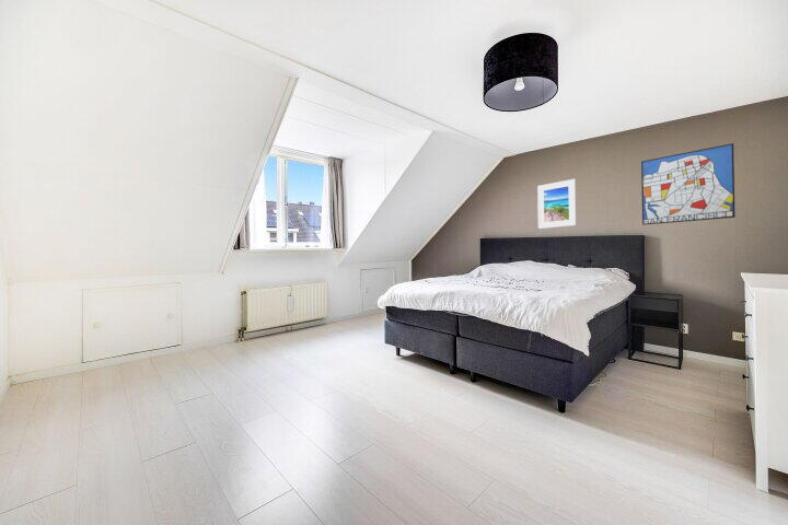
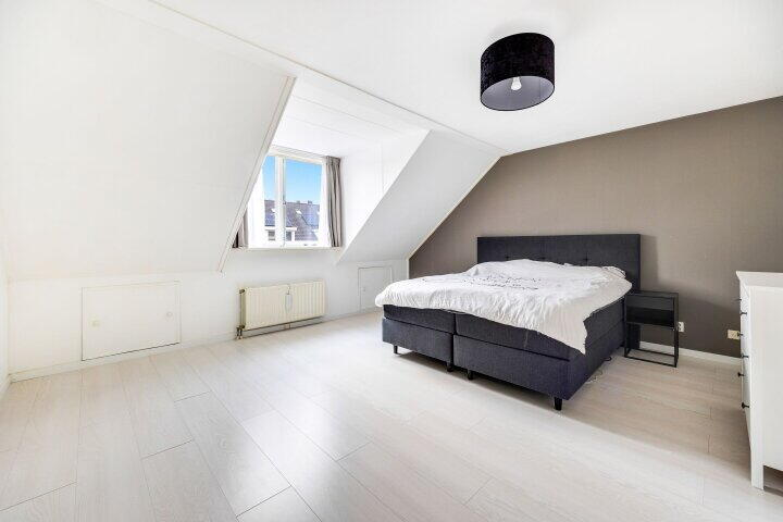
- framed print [536,178,577,230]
- wall art [640,142,737,226]
